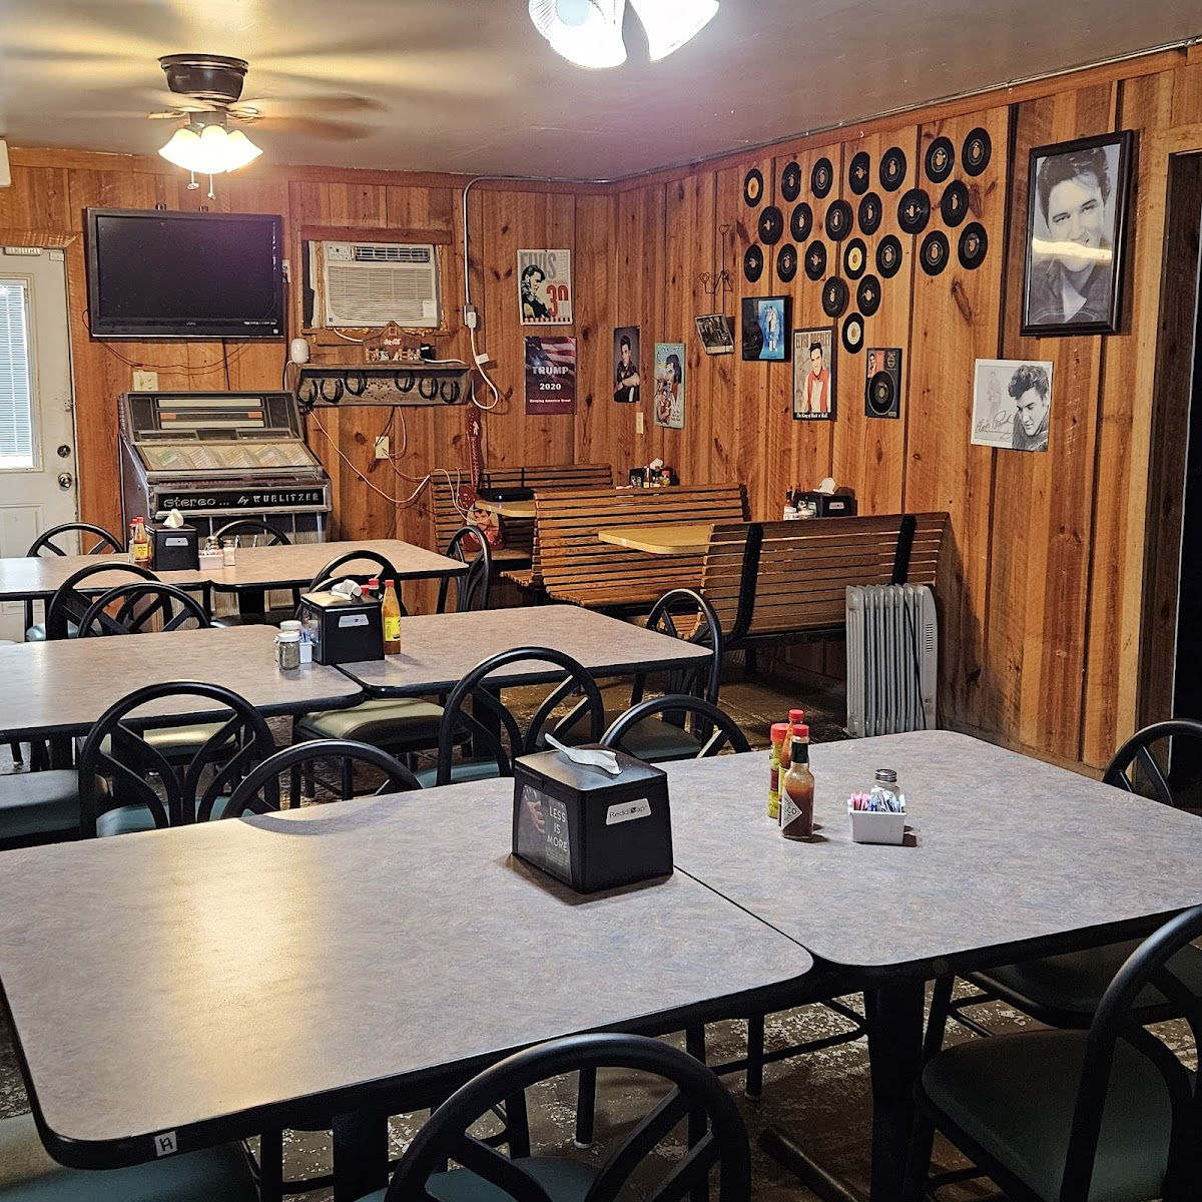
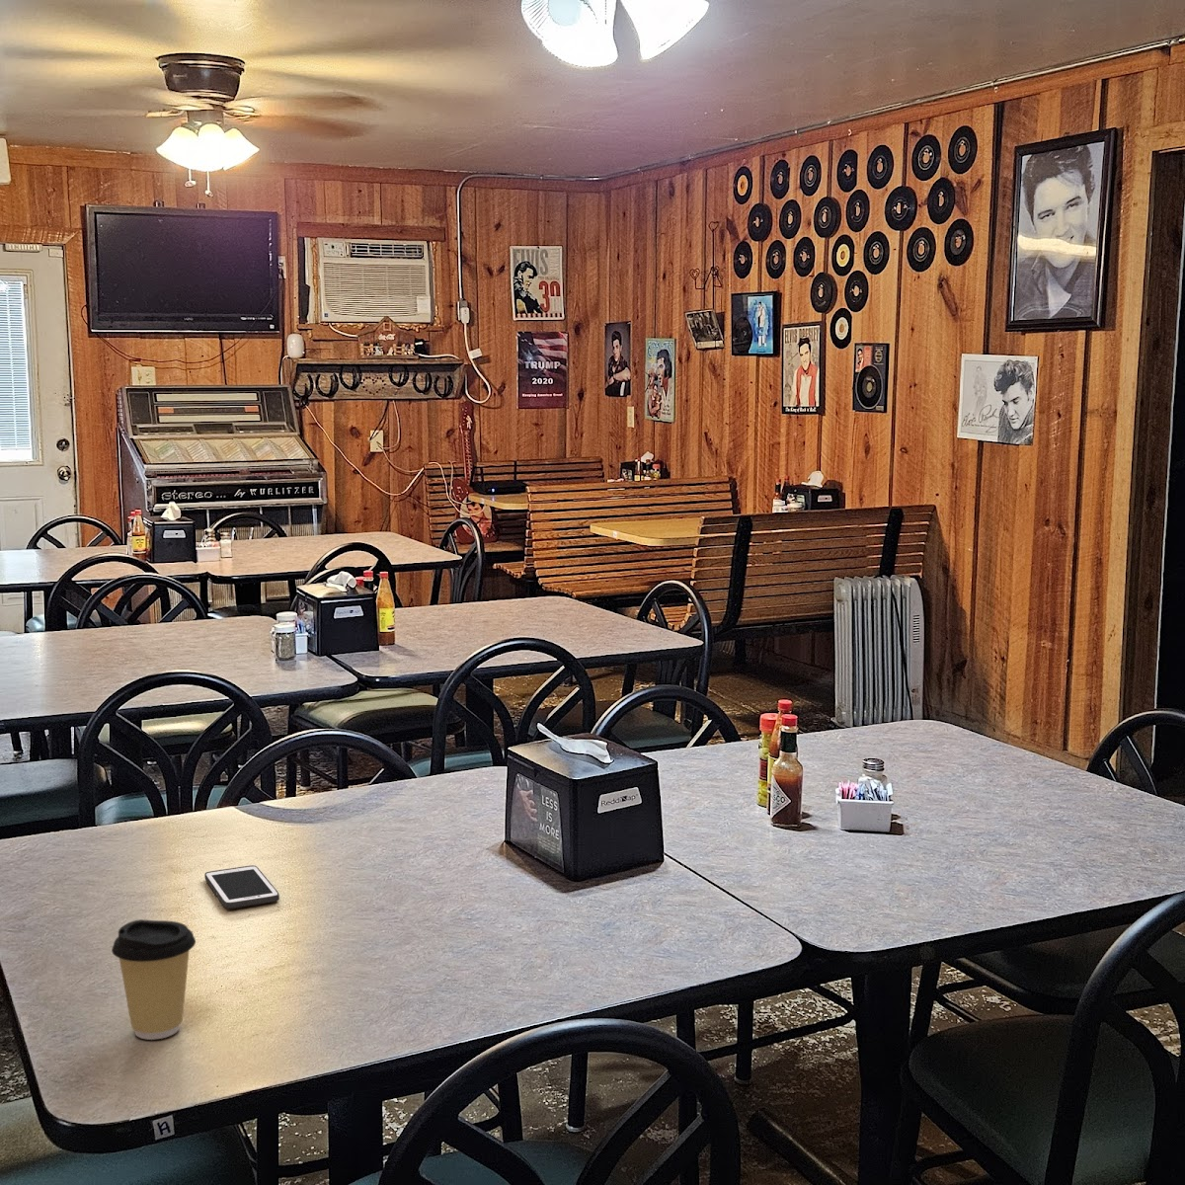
+ coffee cup [111,918,196,1041]
+ cell phone [203,864,280,909]
